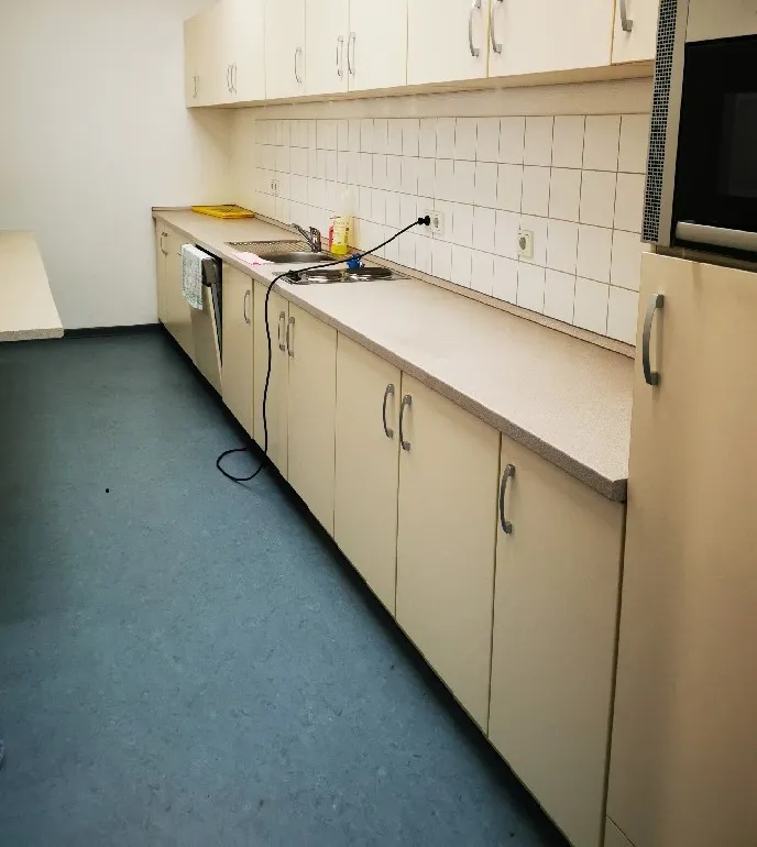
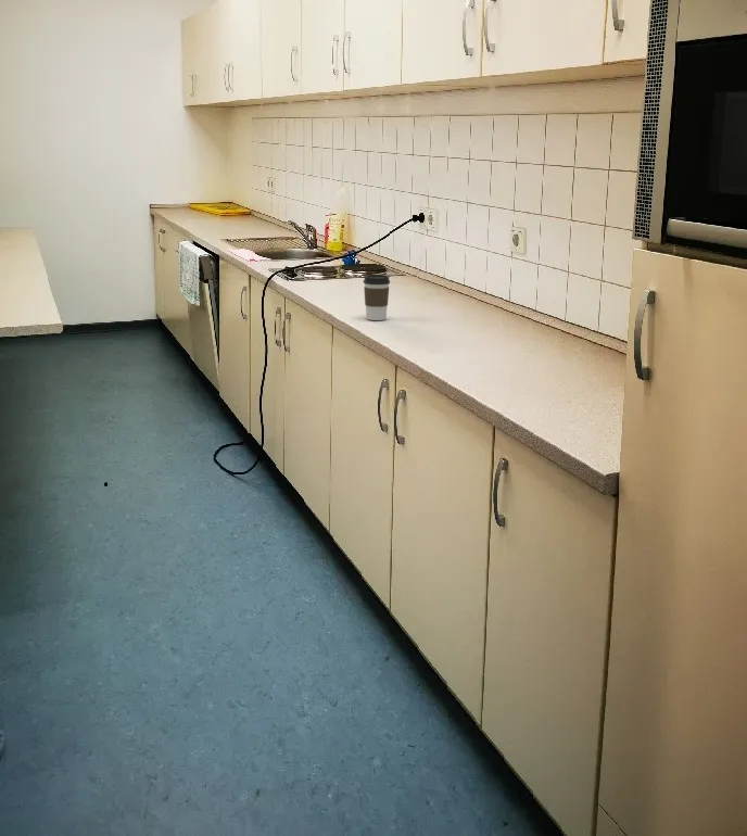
+ coffee cup [363,275,391,321]
